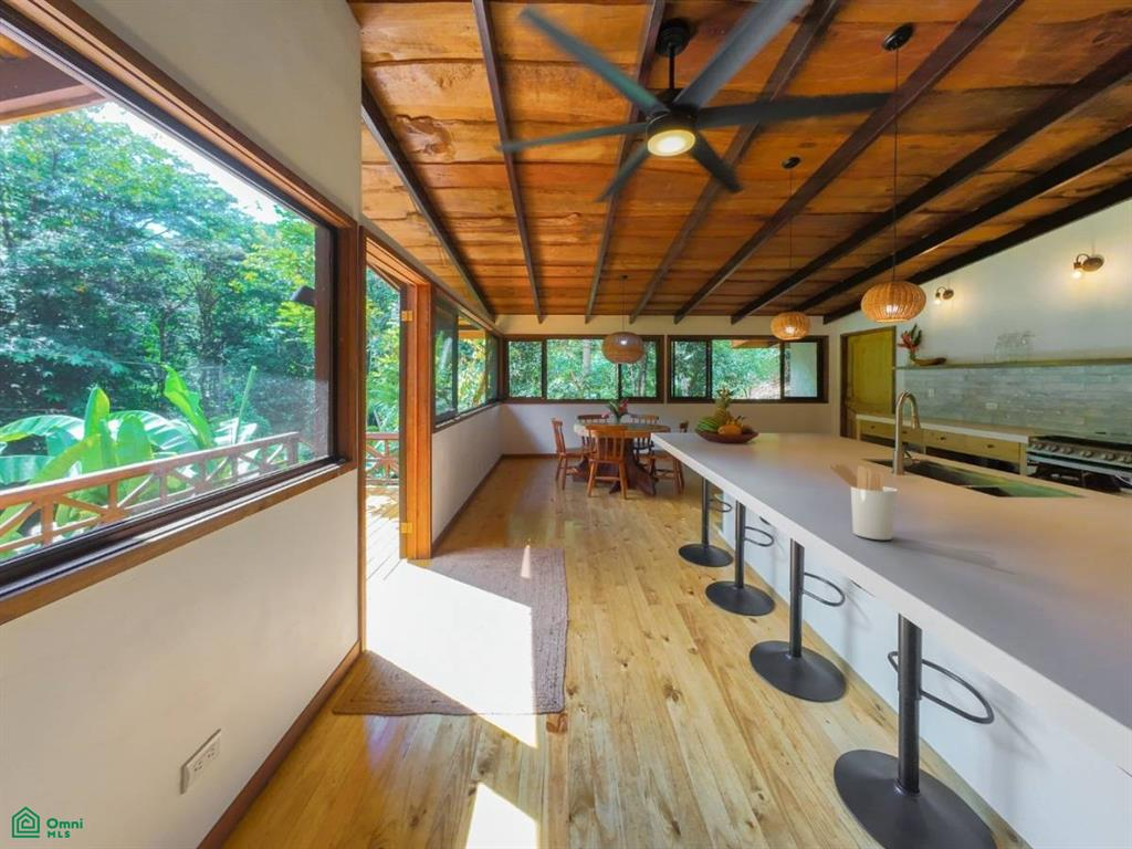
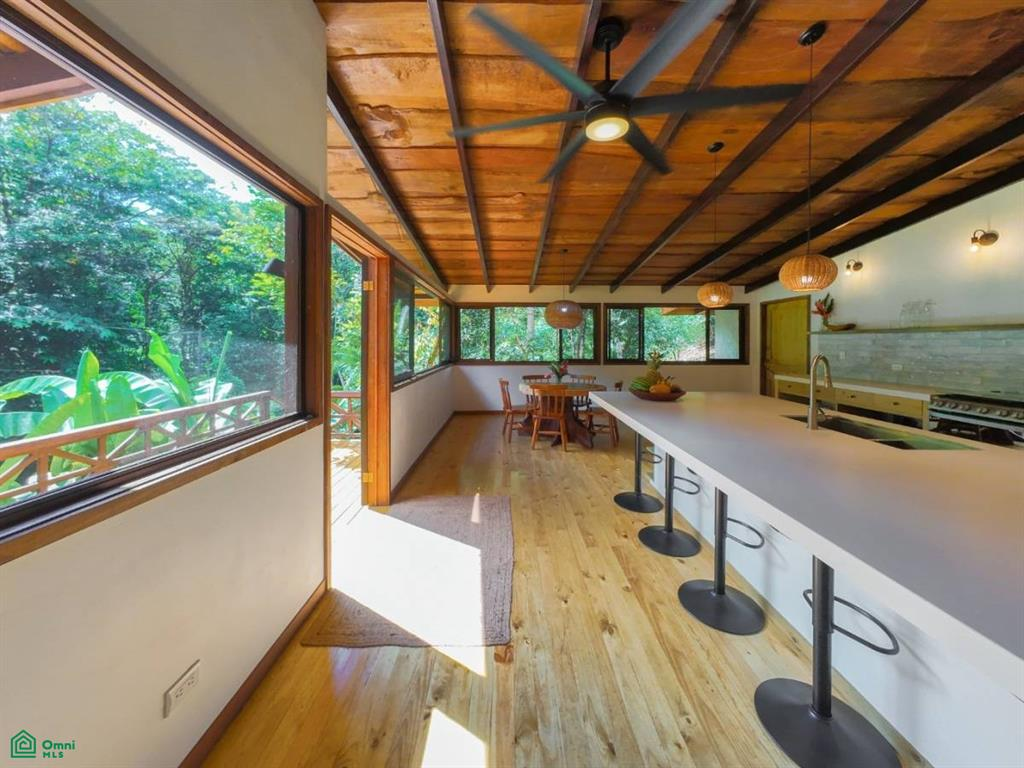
- utensil holder [827,463,899,541]
